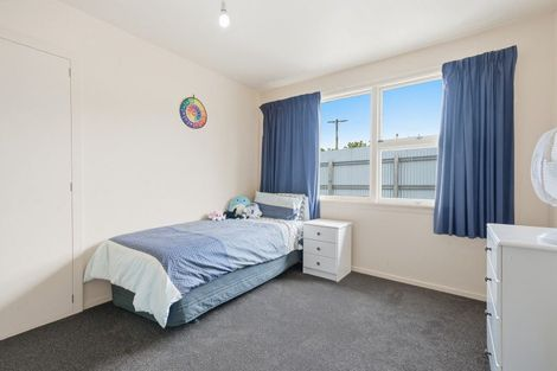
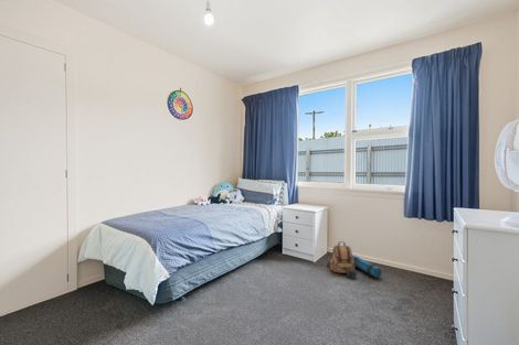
+ backpack [326,240,383,279]
